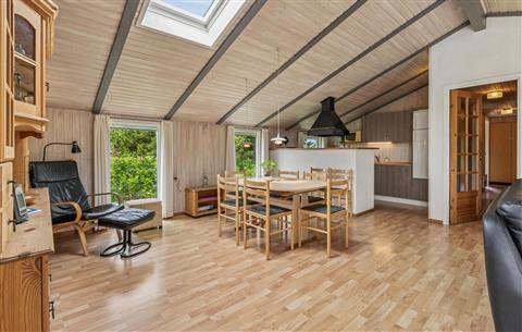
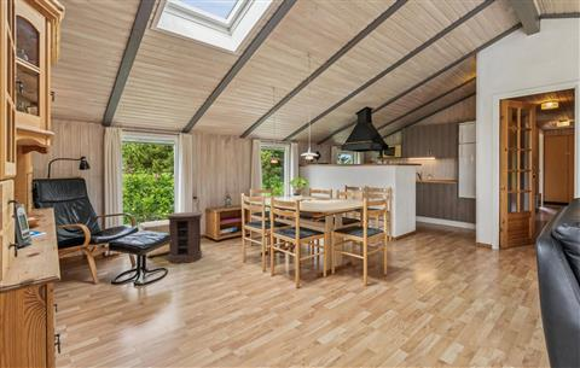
+ side table [166,211,204,264]
